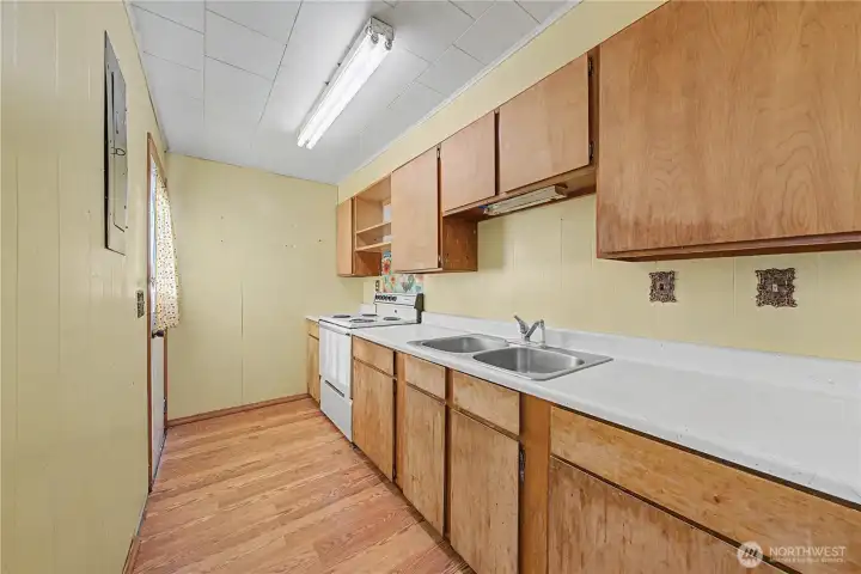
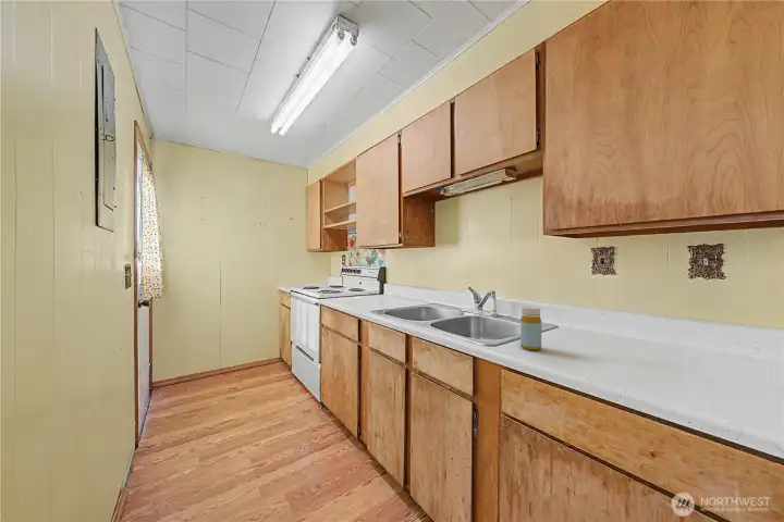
+ bottle [519,306,542,351]
